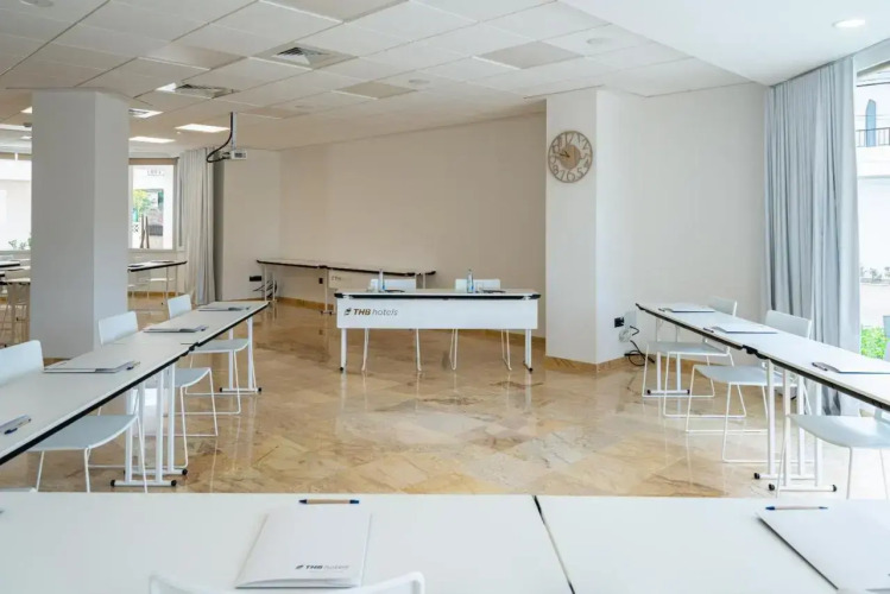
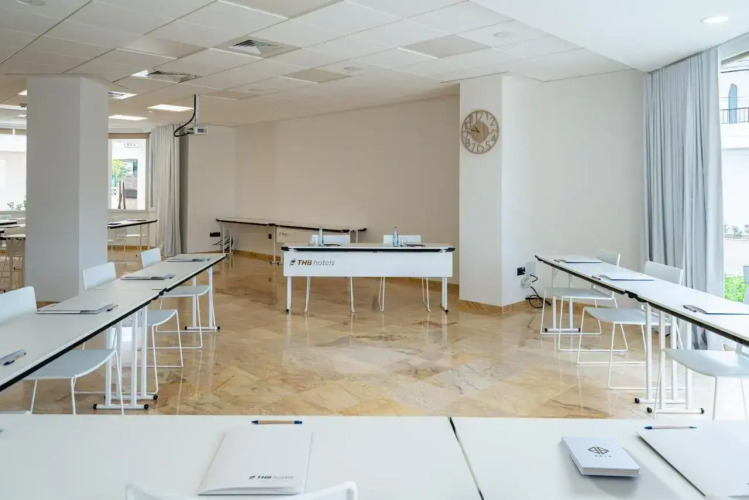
+ notepad [561,435,641,477]
